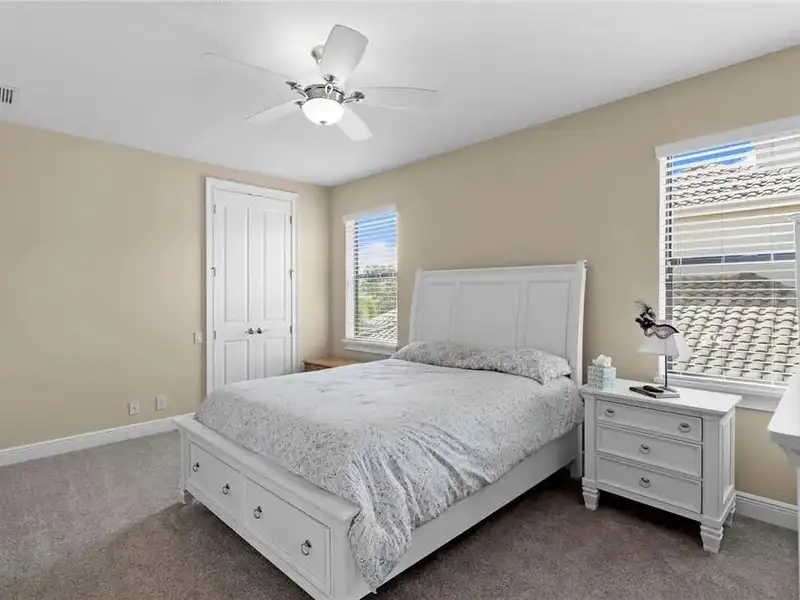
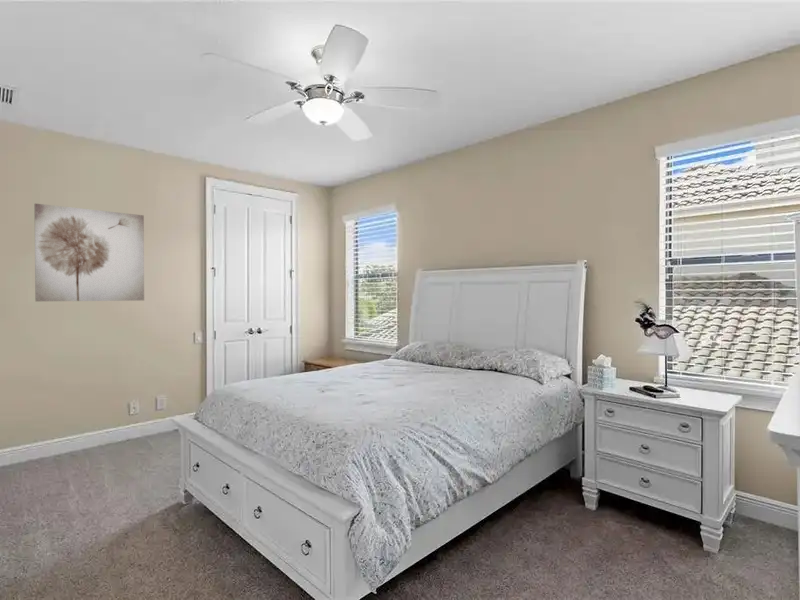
+ wall art [34,203,145,302]
